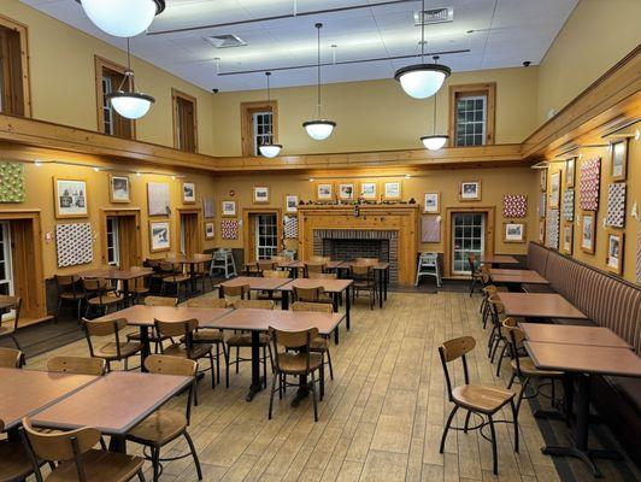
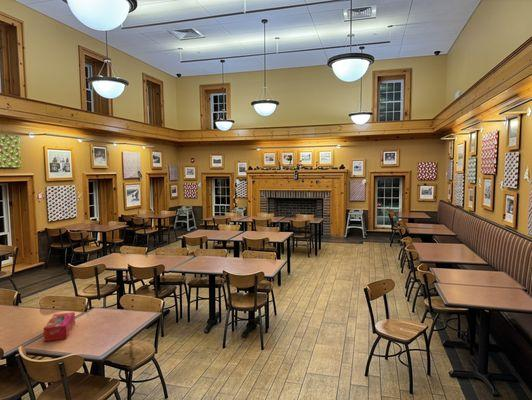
+ tissue box [42,311,76,342]
